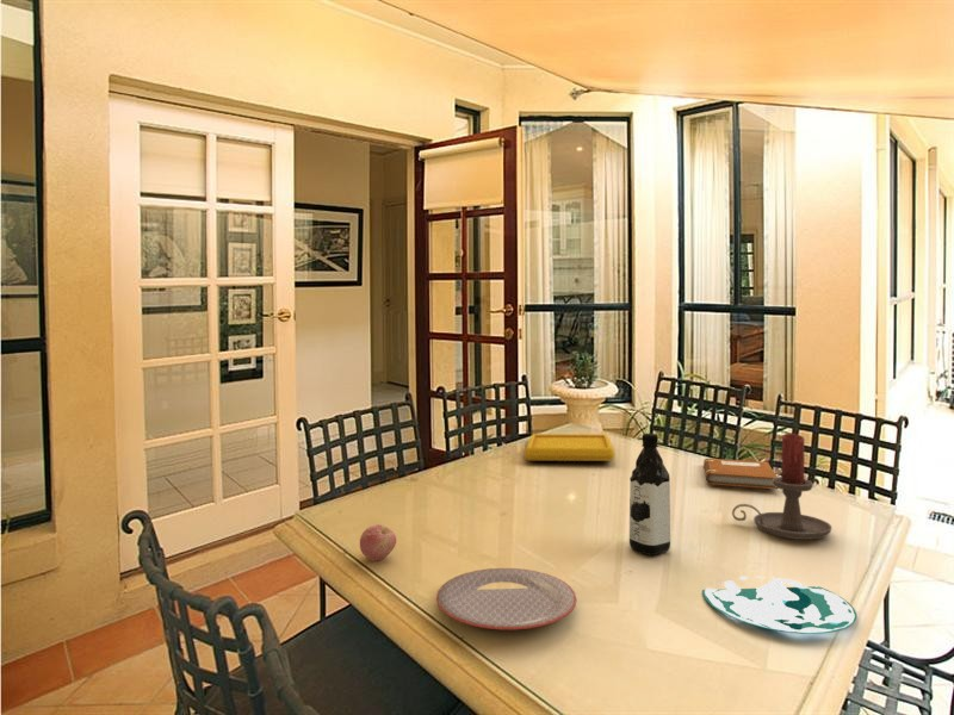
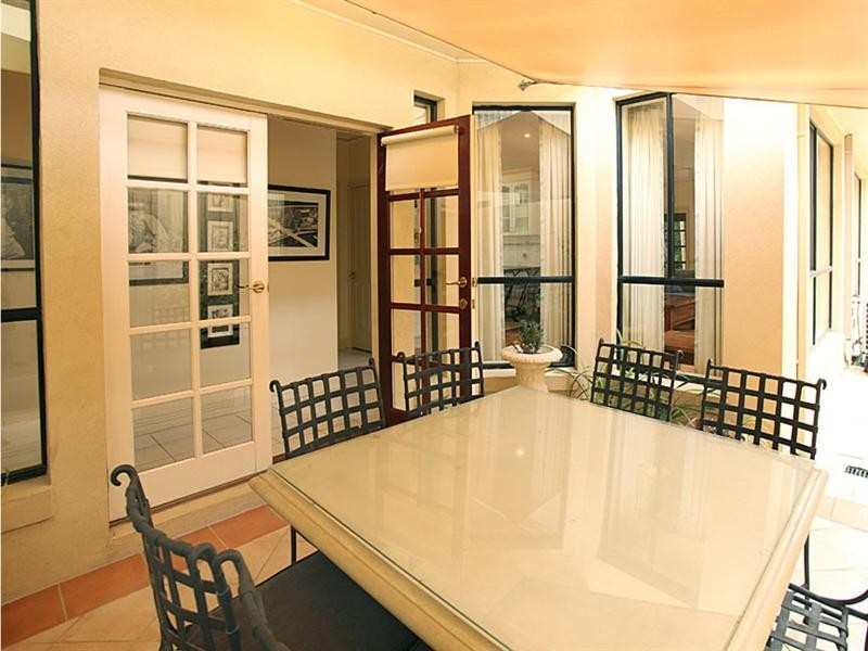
- plate [701,574,857,635]
- water bottle [628,433,671,555]
- serving tray [522,433,617,462]
- plate [435,567,578,630]
- apple [359,523,397,562]
- notebook [702,458,779,490]
- candle holder [731,433,832,541]
